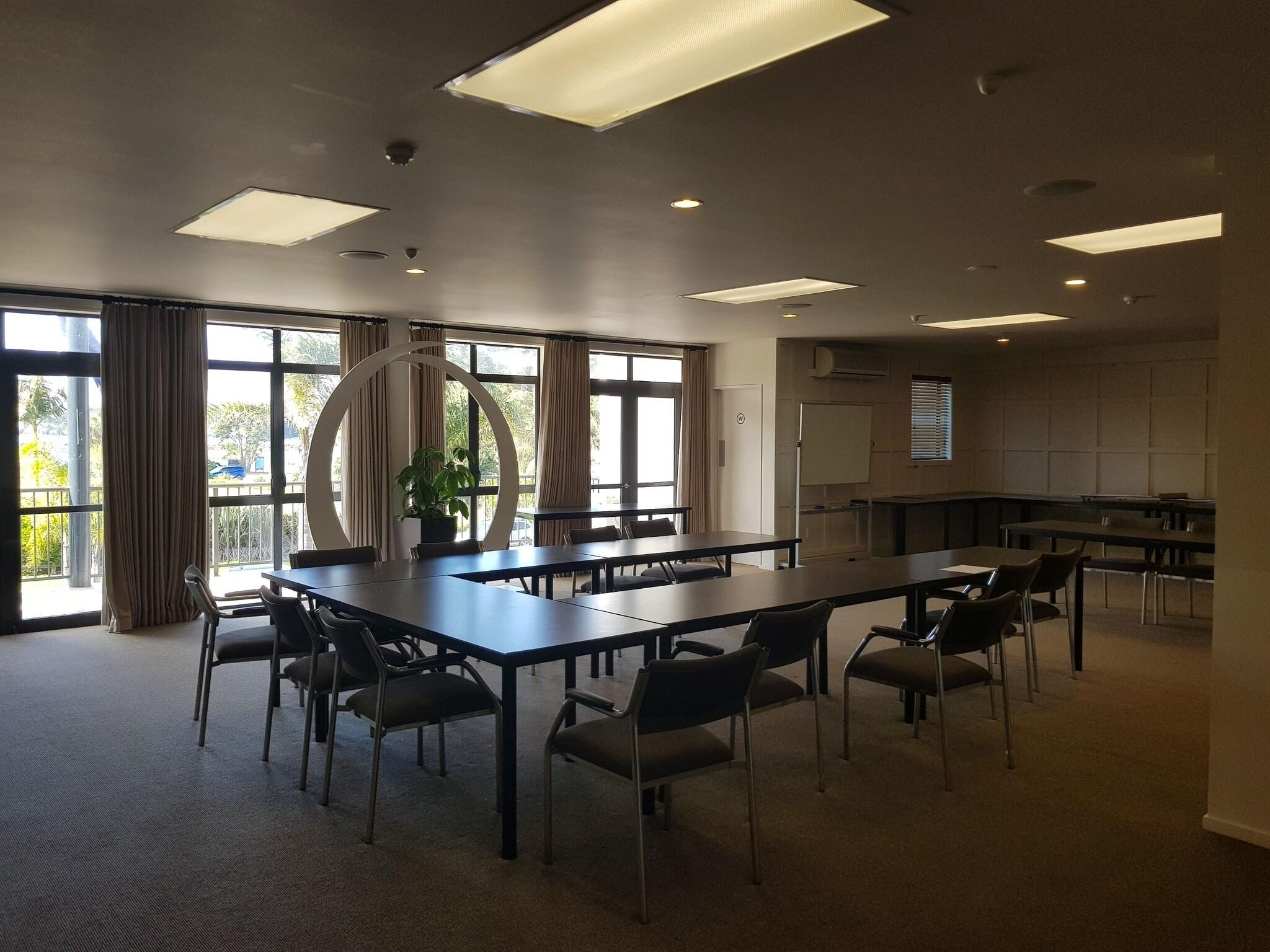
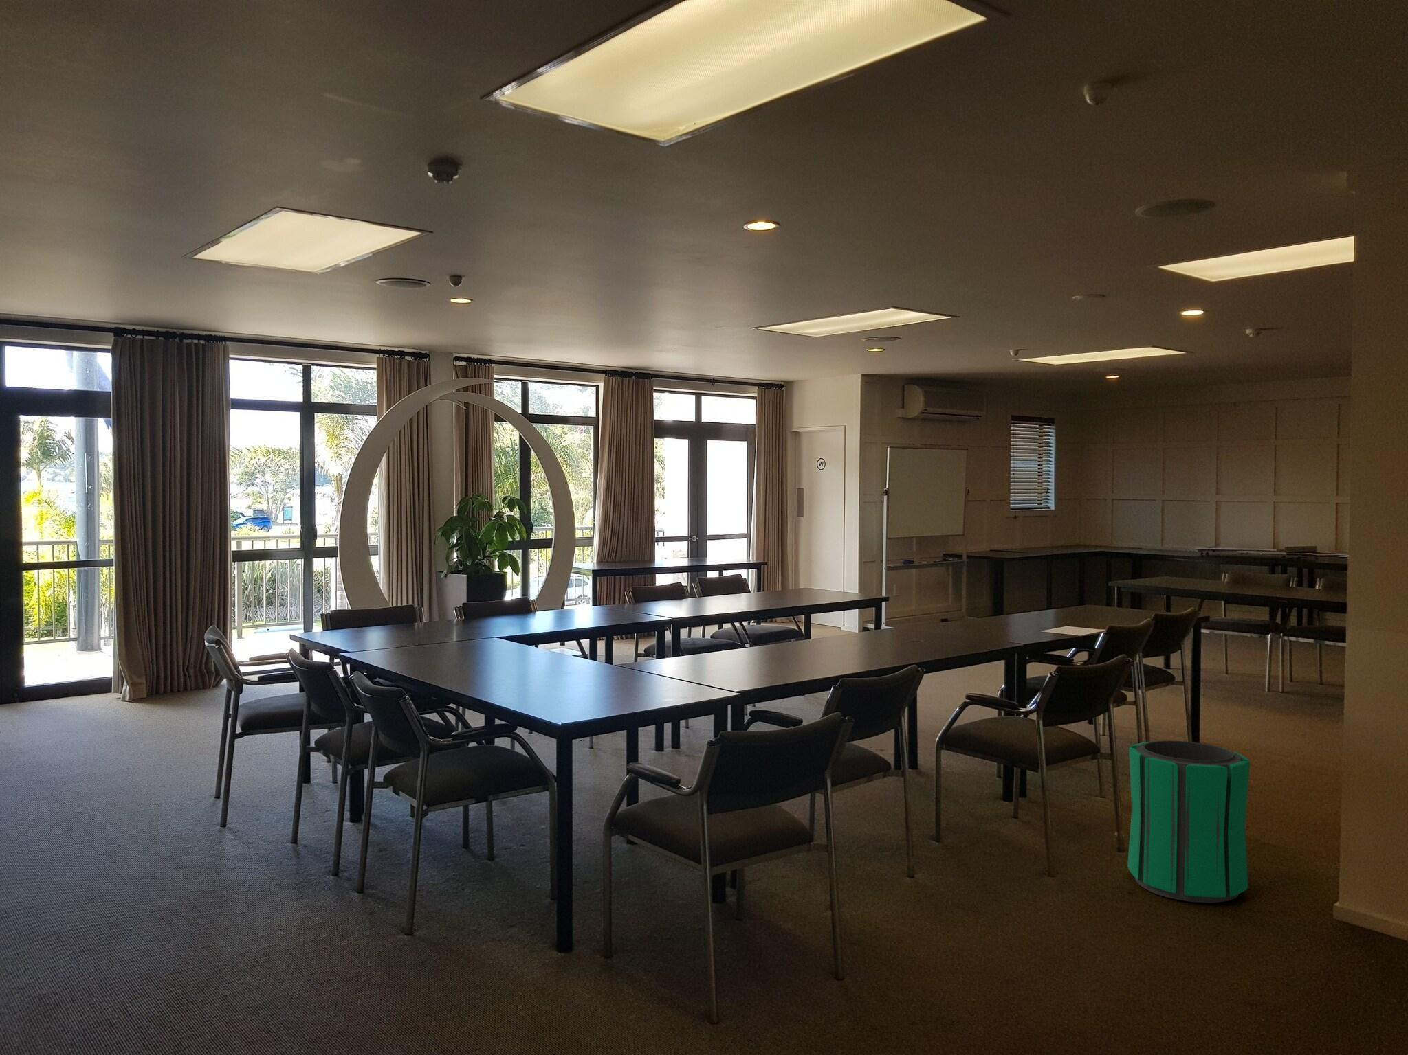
+ trash can [1126,740,1251,904]
